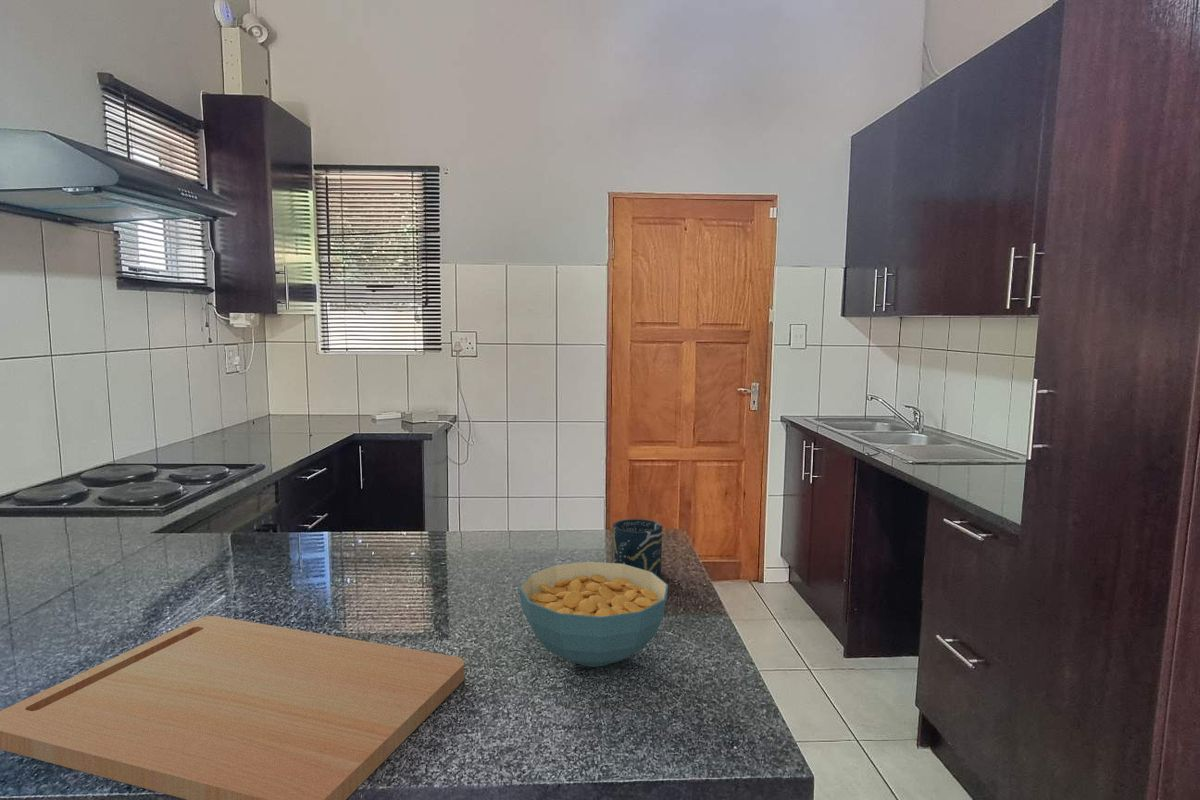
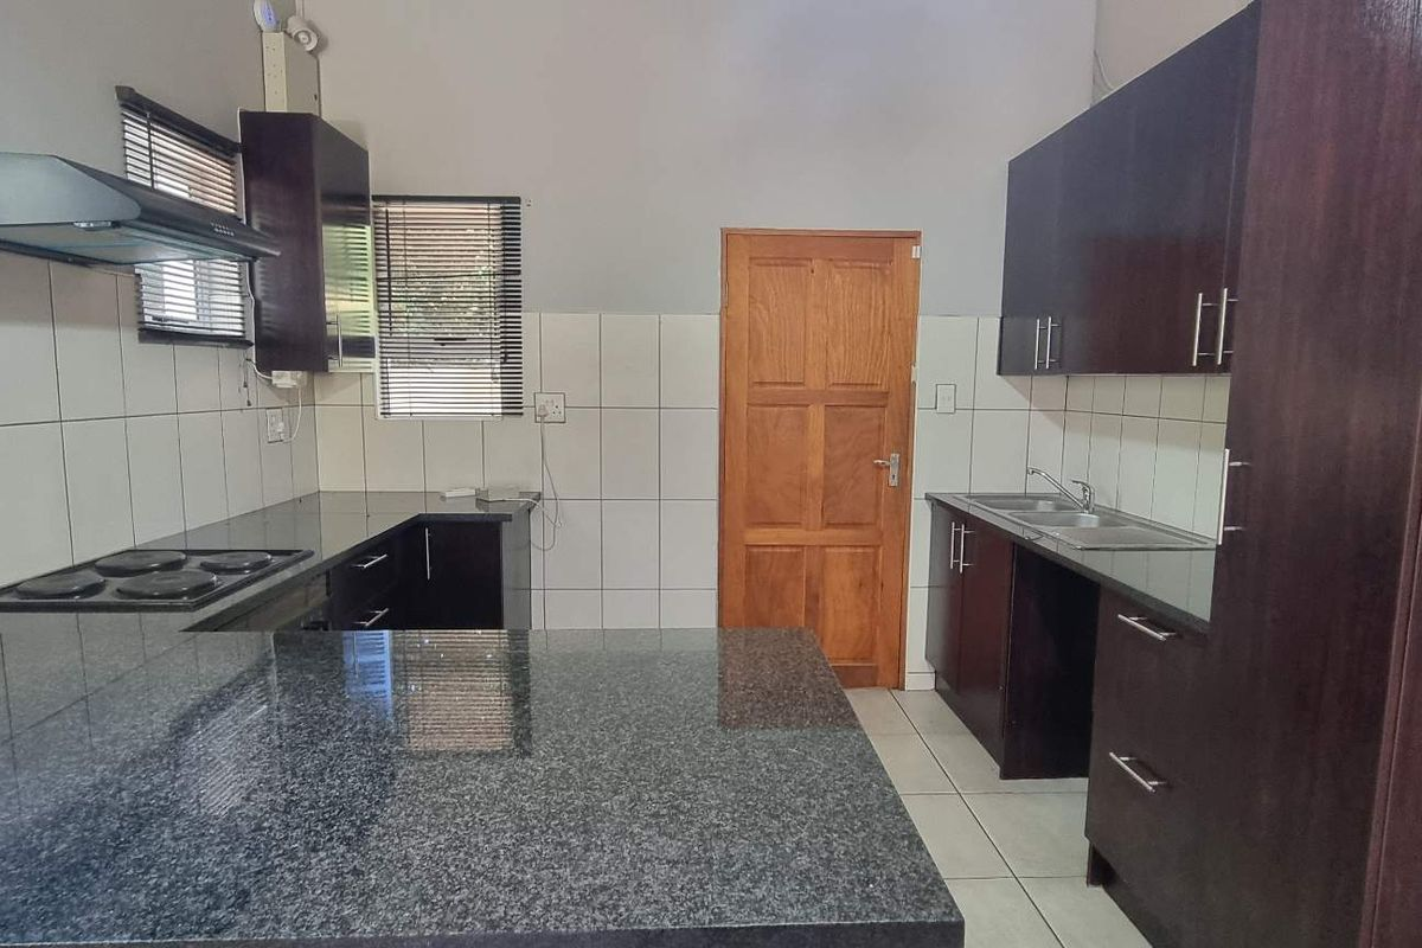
- cup [611,518,663,578]
- cutting board [0,615,466,800]
- cereal bowl [518,560,669,668]
